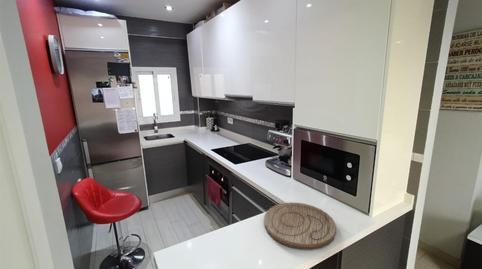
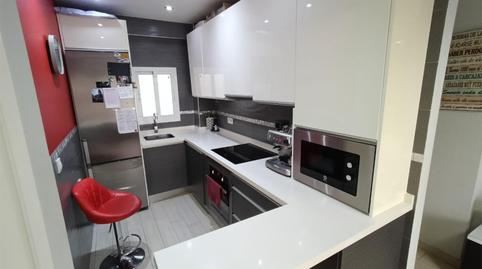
- cutting board [263,202,337,251]
